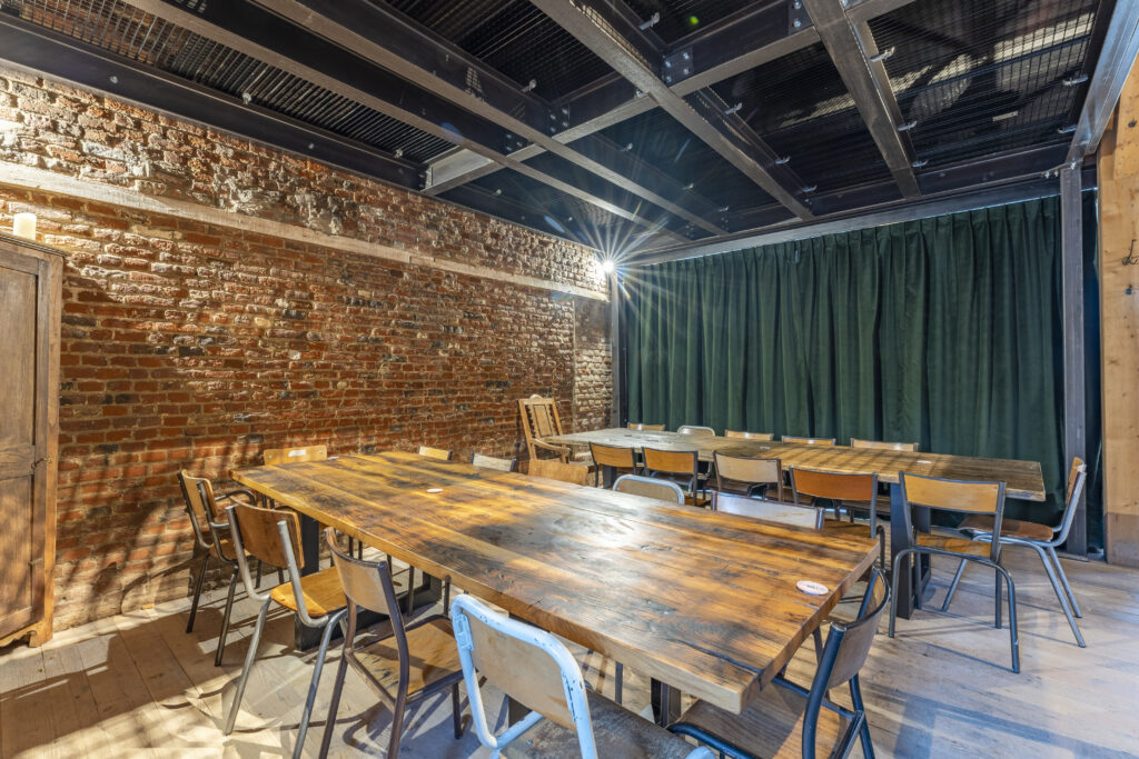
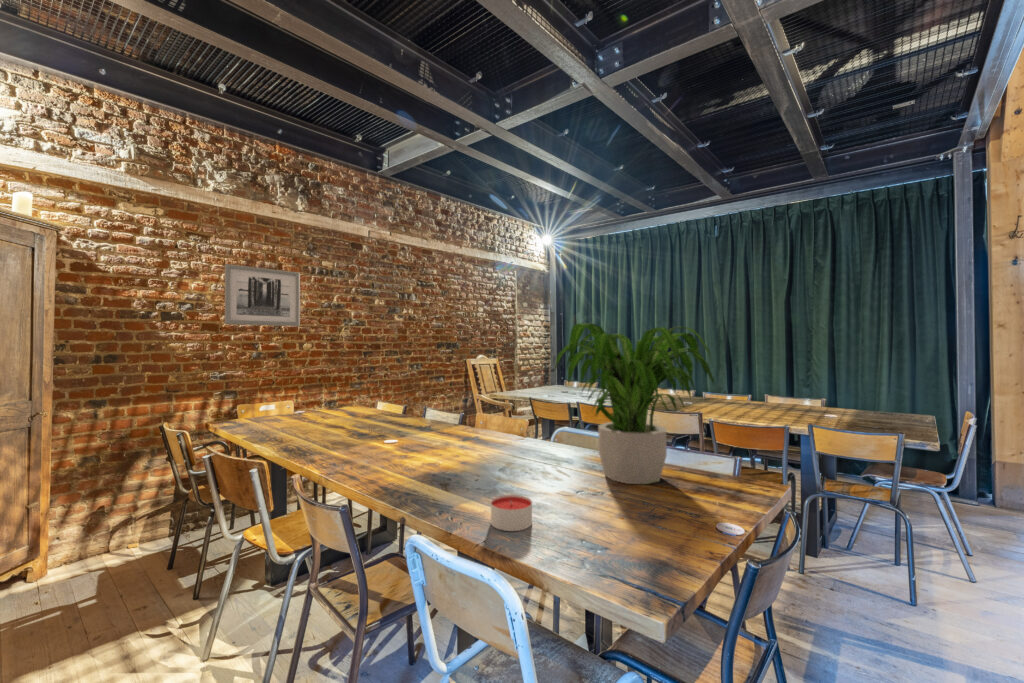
+ candle [490,494,533,532]
+ wall art [224,263,301,327]
+ potted plant [553,322,717,485]
